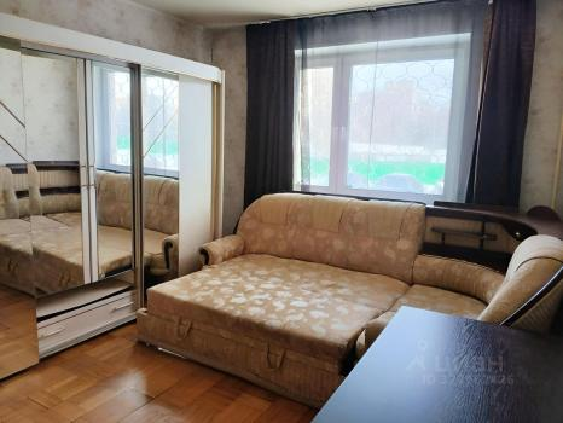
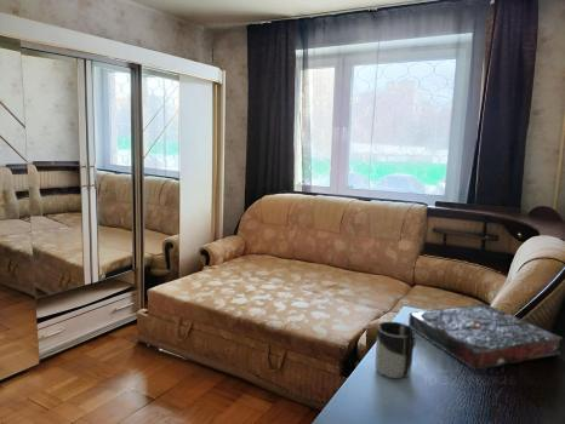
+ cup [373,321,418,379]
+ book [407,303,564,371]
